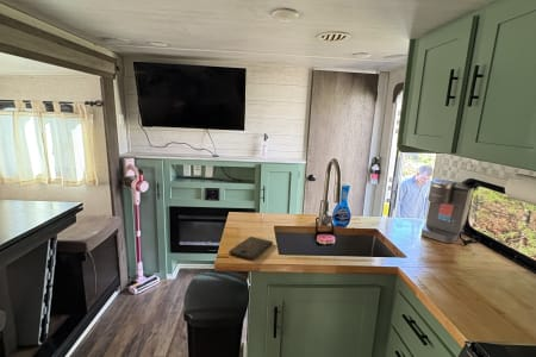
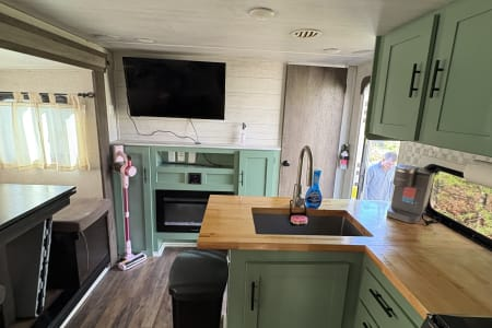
- cutting board [228,236,274,261]
